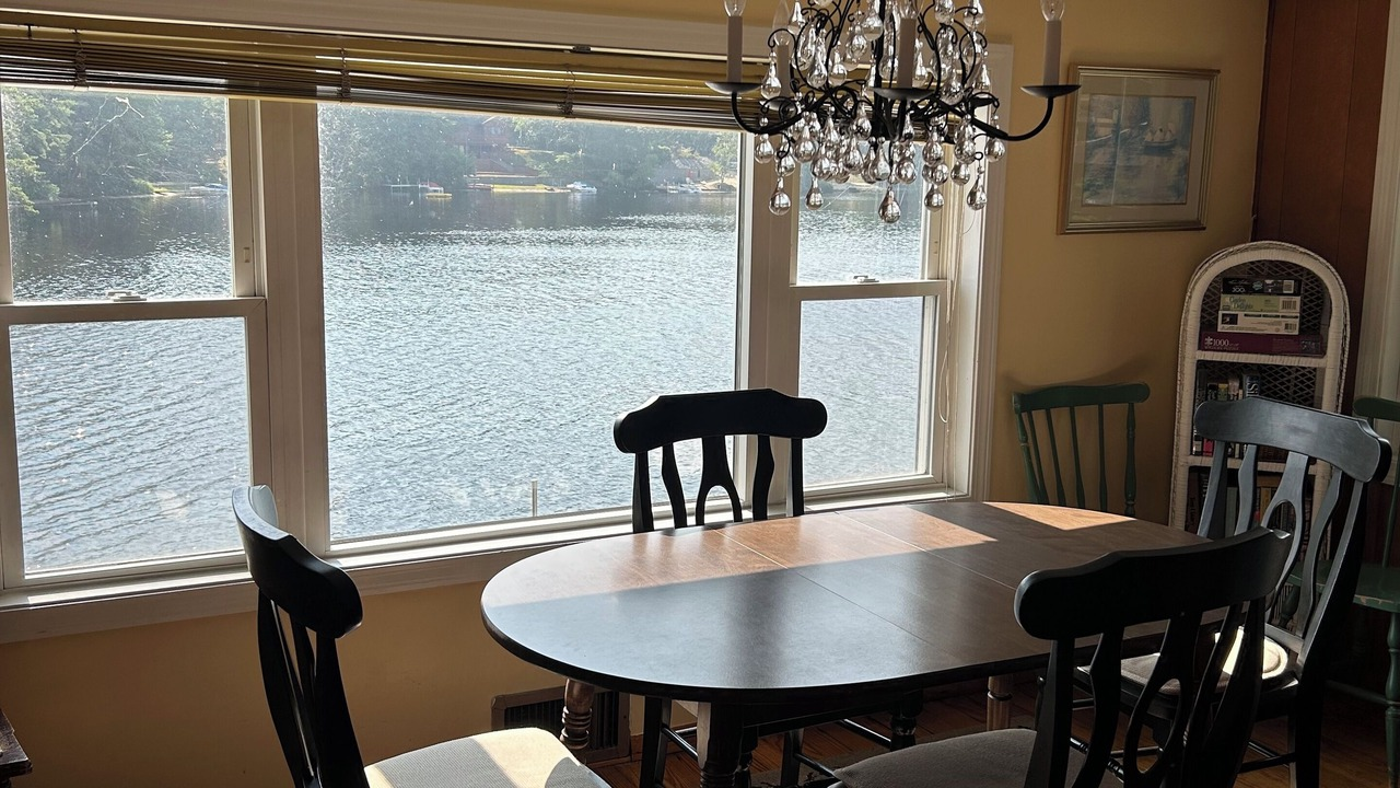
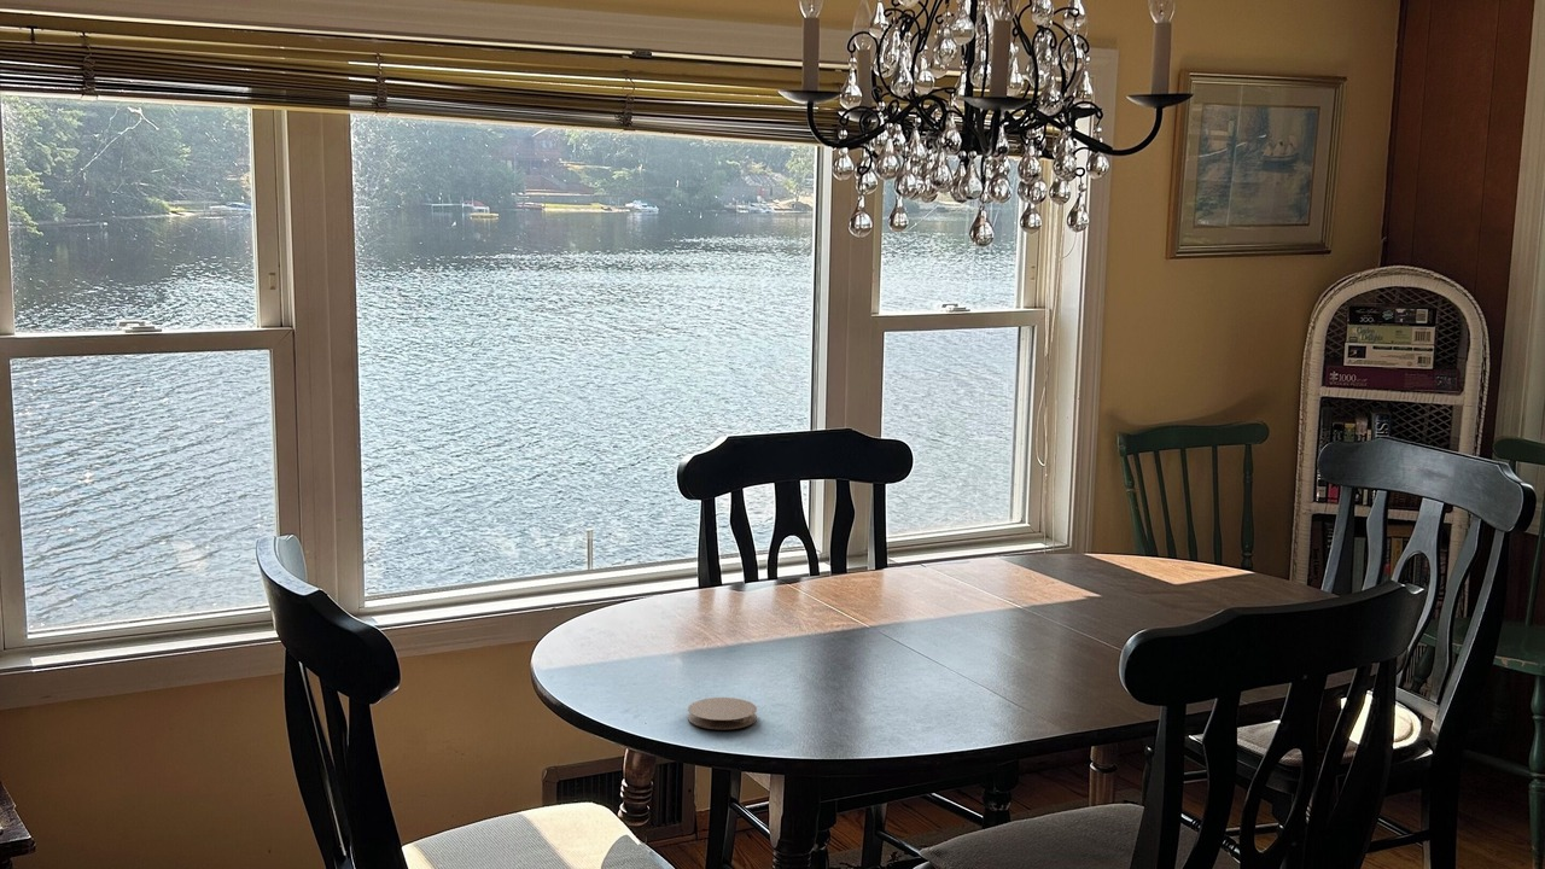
+ coaster [687,696,758,730]
